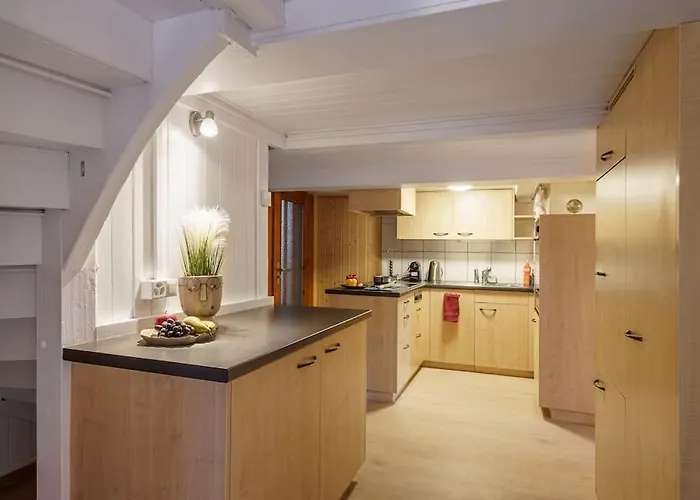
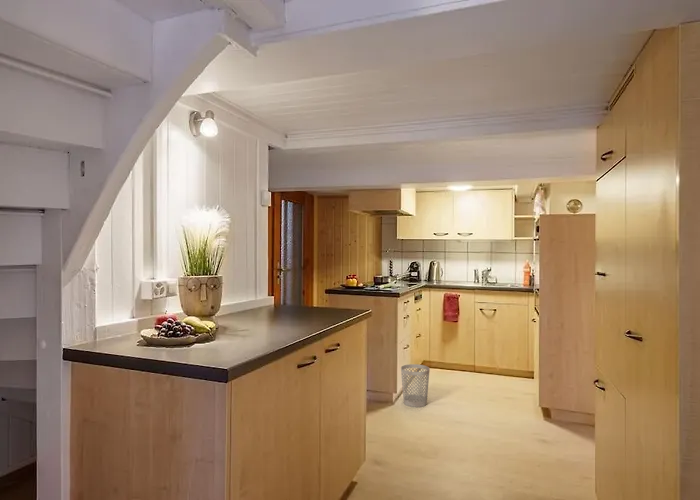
+ wastebasket [400,363,431,408]
